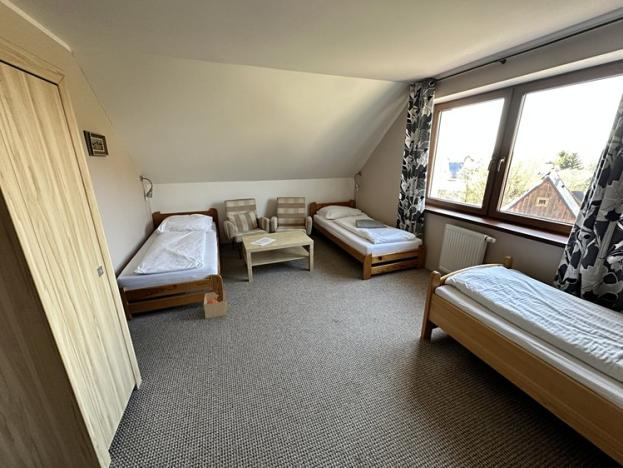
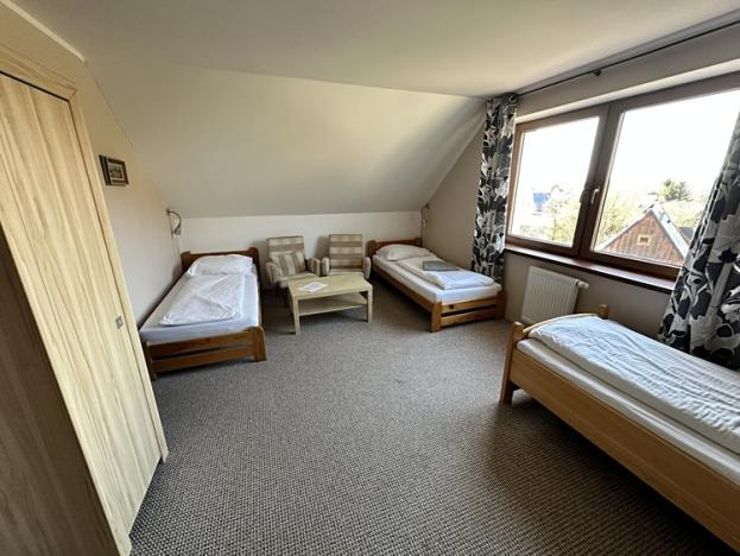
- cardboard box [203,290,227,320]
